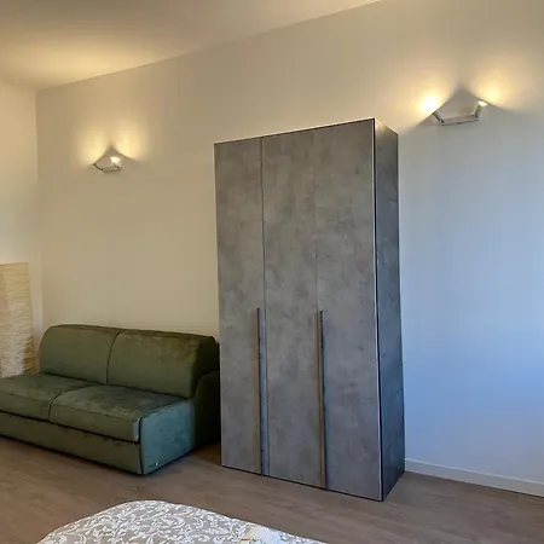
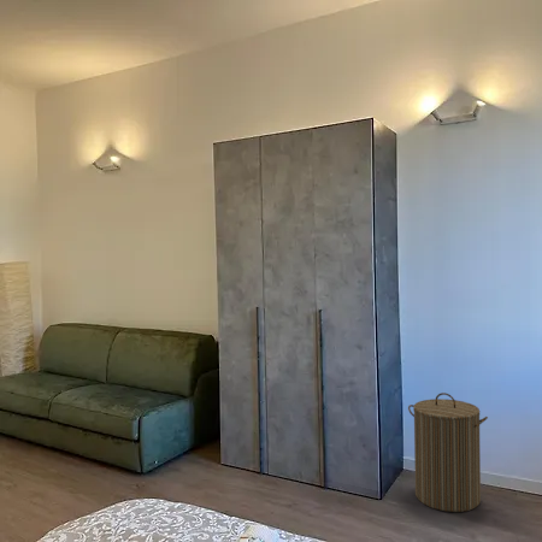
+ laundry hamper [407,391,489,513]
